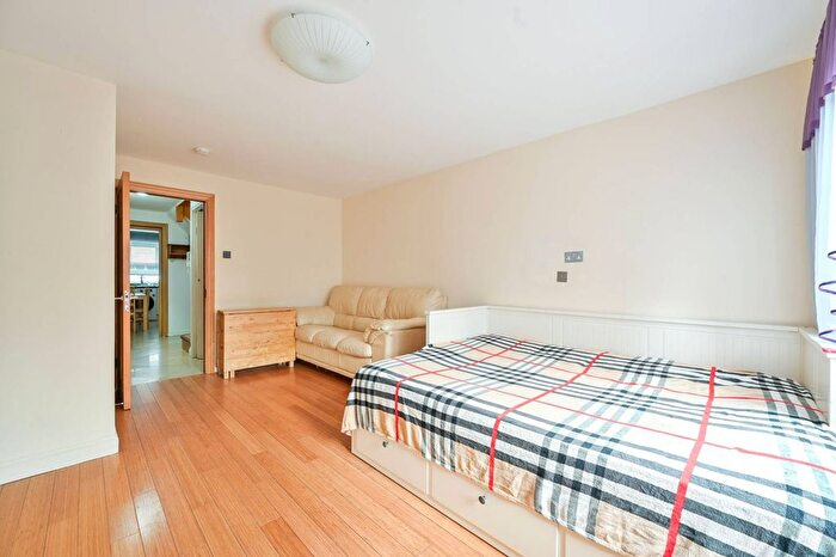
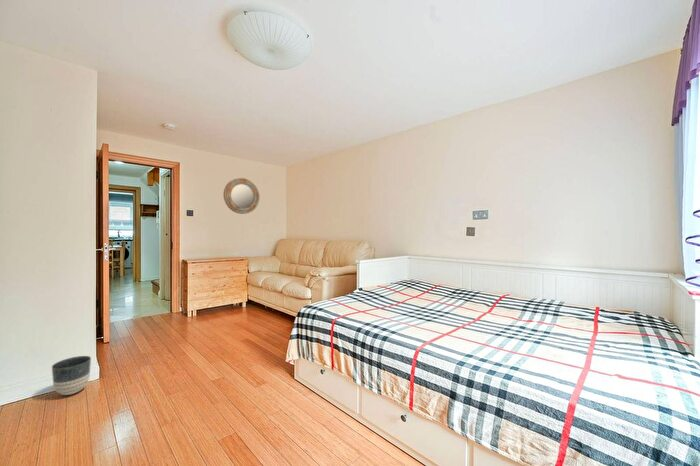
+ home mirror [223,177,260,215]
+ planter [51,355,92,396]
